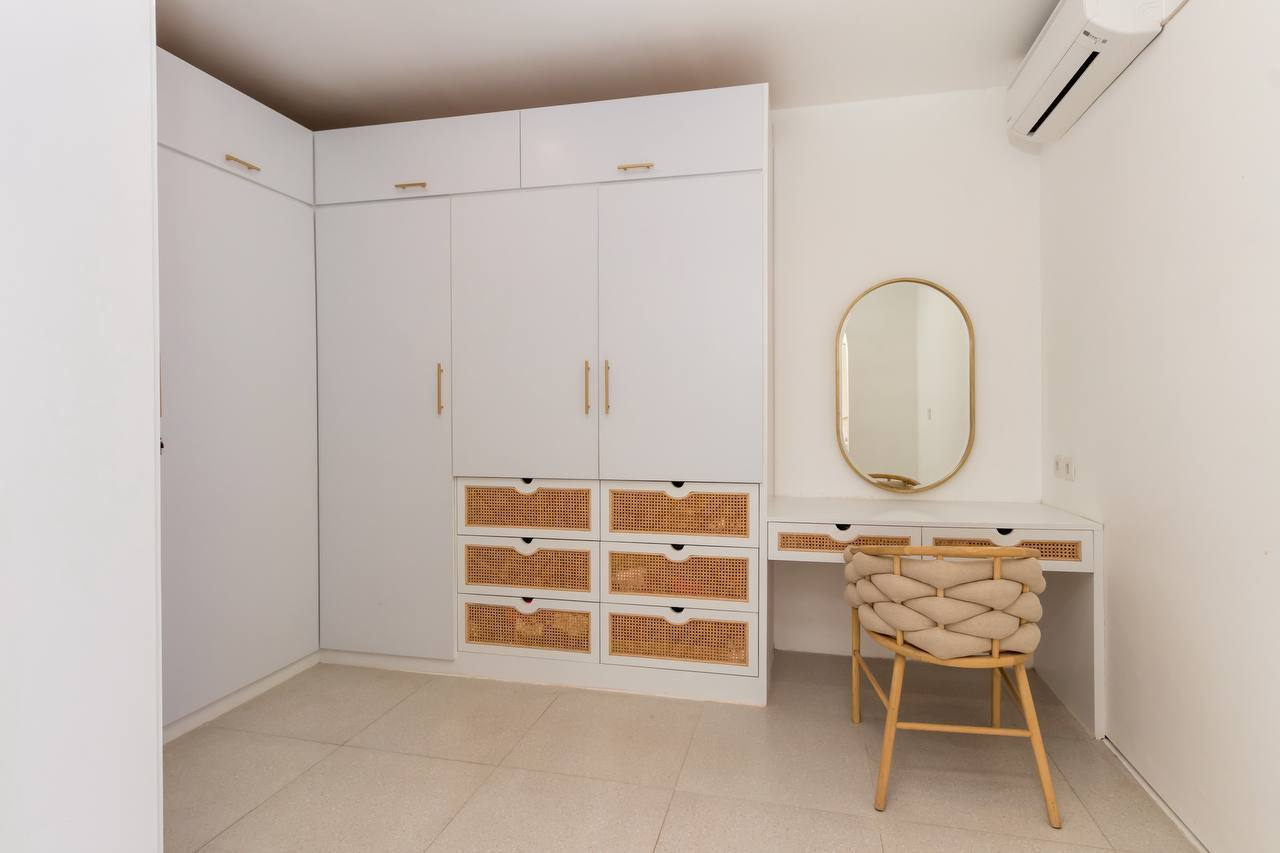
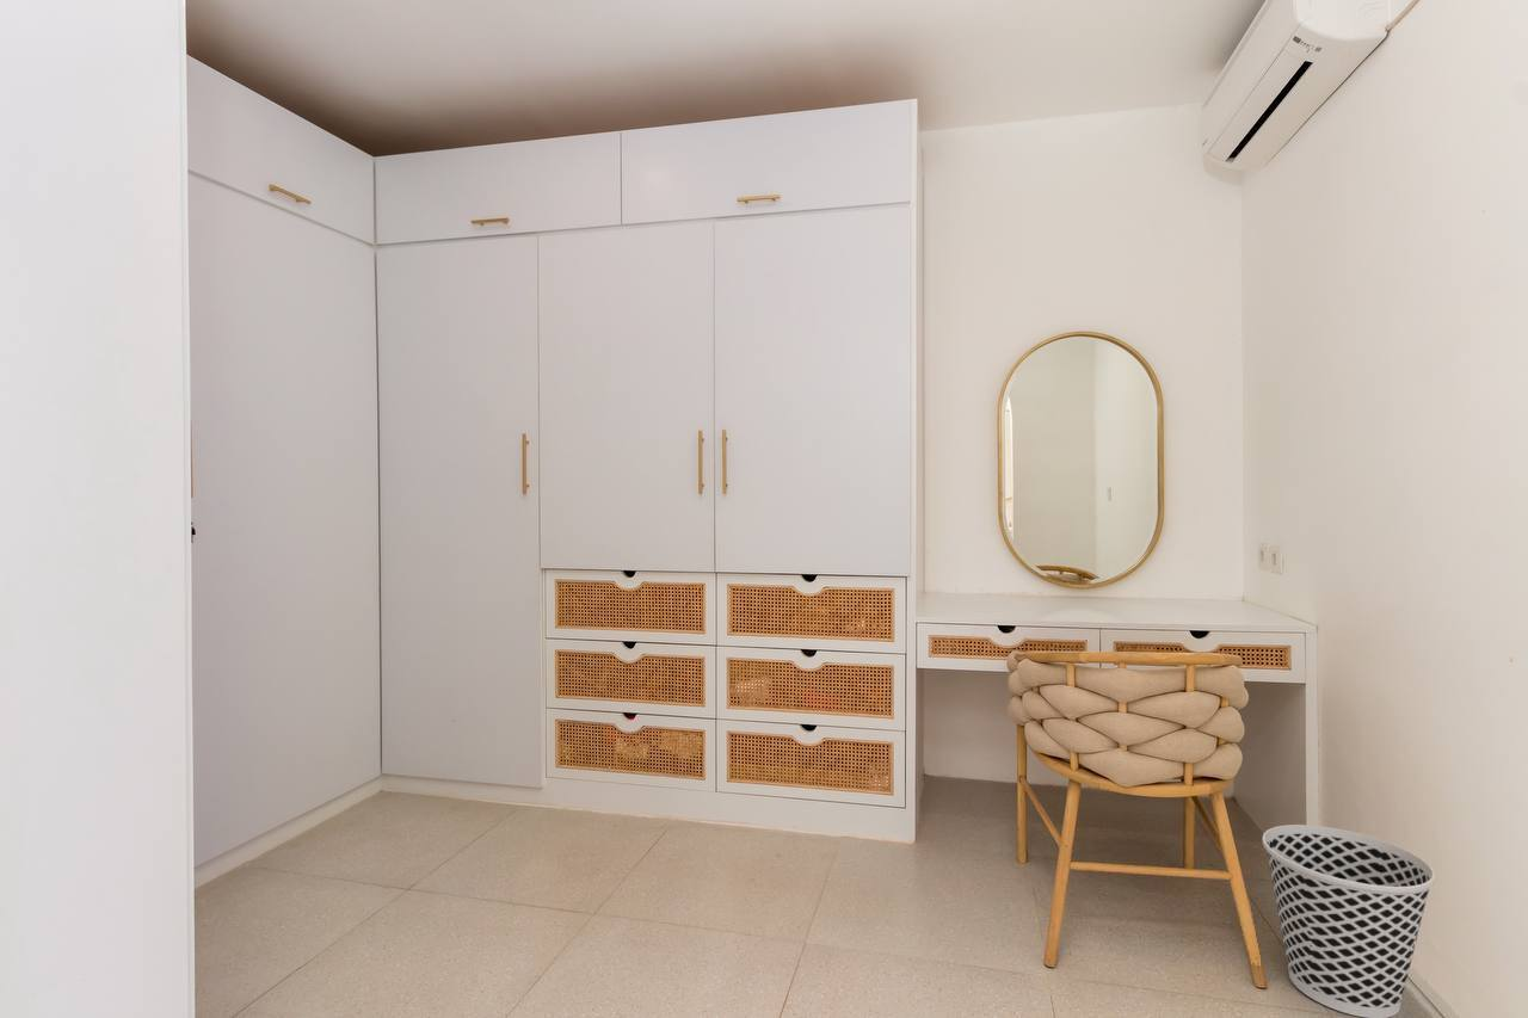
+ wastebasket [1262,823,1436,1018]
